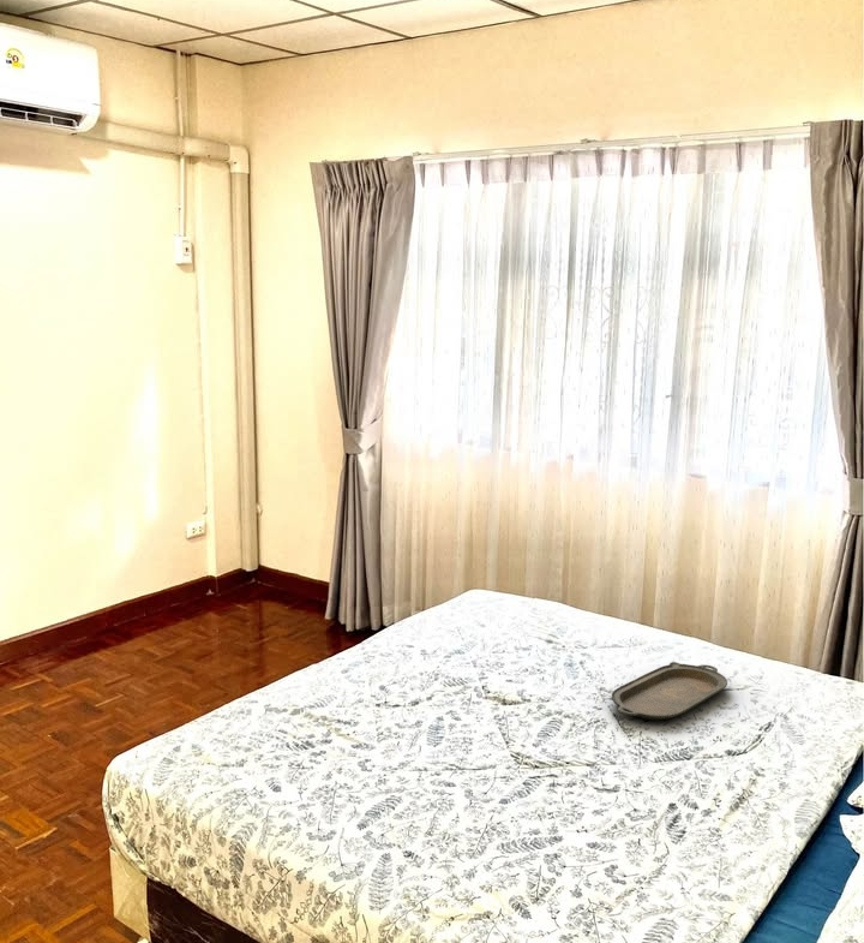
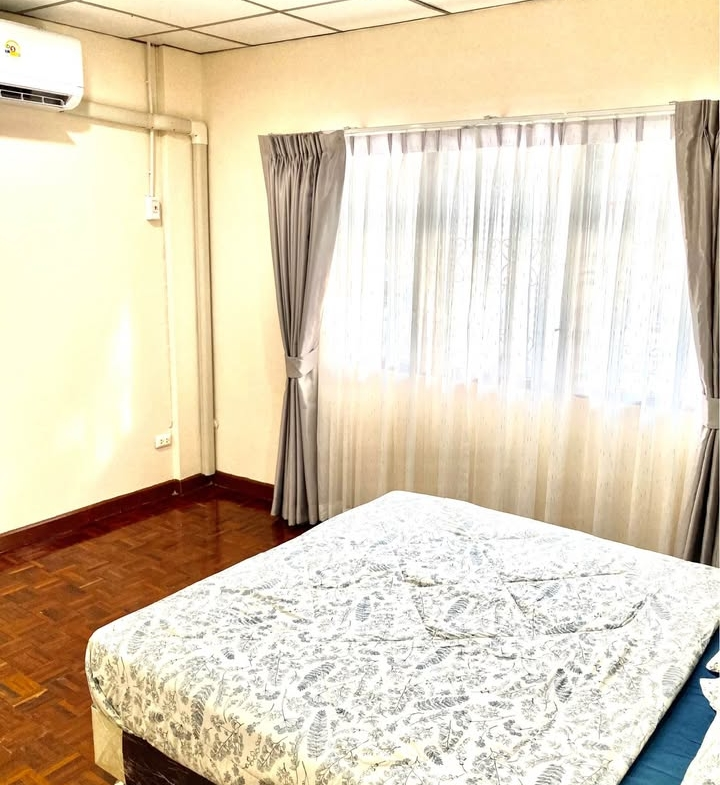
- serving tray [611,661,728,721]
